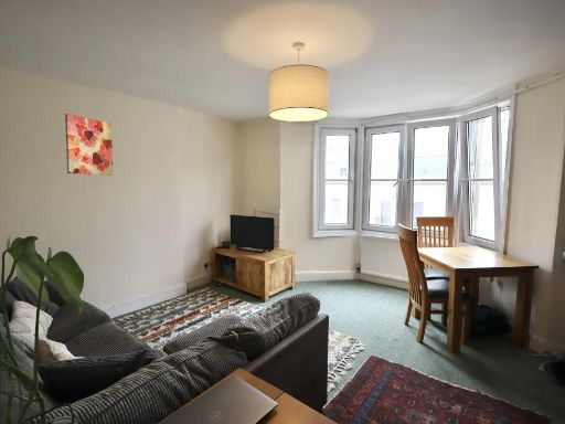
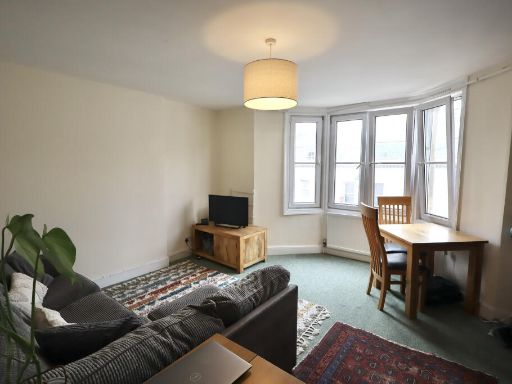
- wall art [64,113,114,177]
